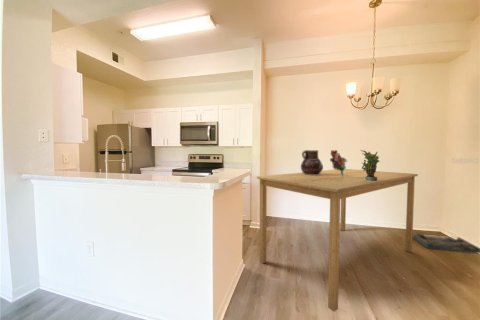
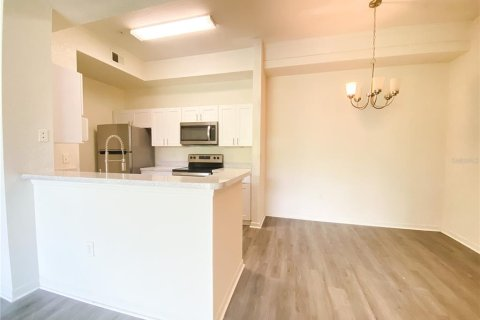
- ceramic pot [300,149,324,175]
- potted plant [360,149,380,181]
- bouquet [329,149,348,177]
- dining table [256,168,419,313]
- relief sculpture [412,232,480,255]
